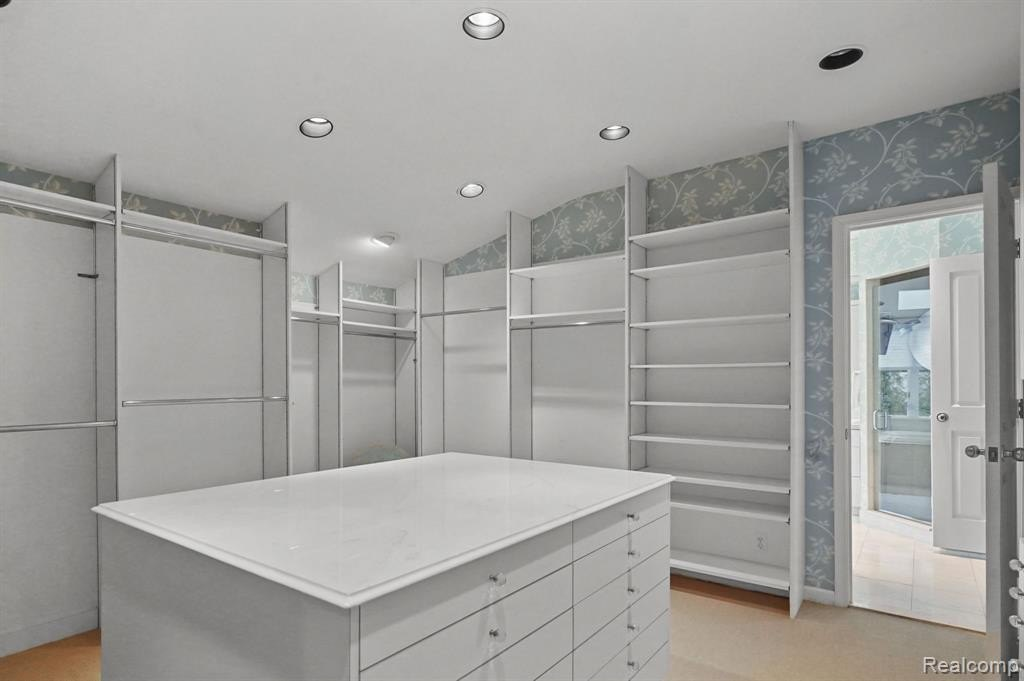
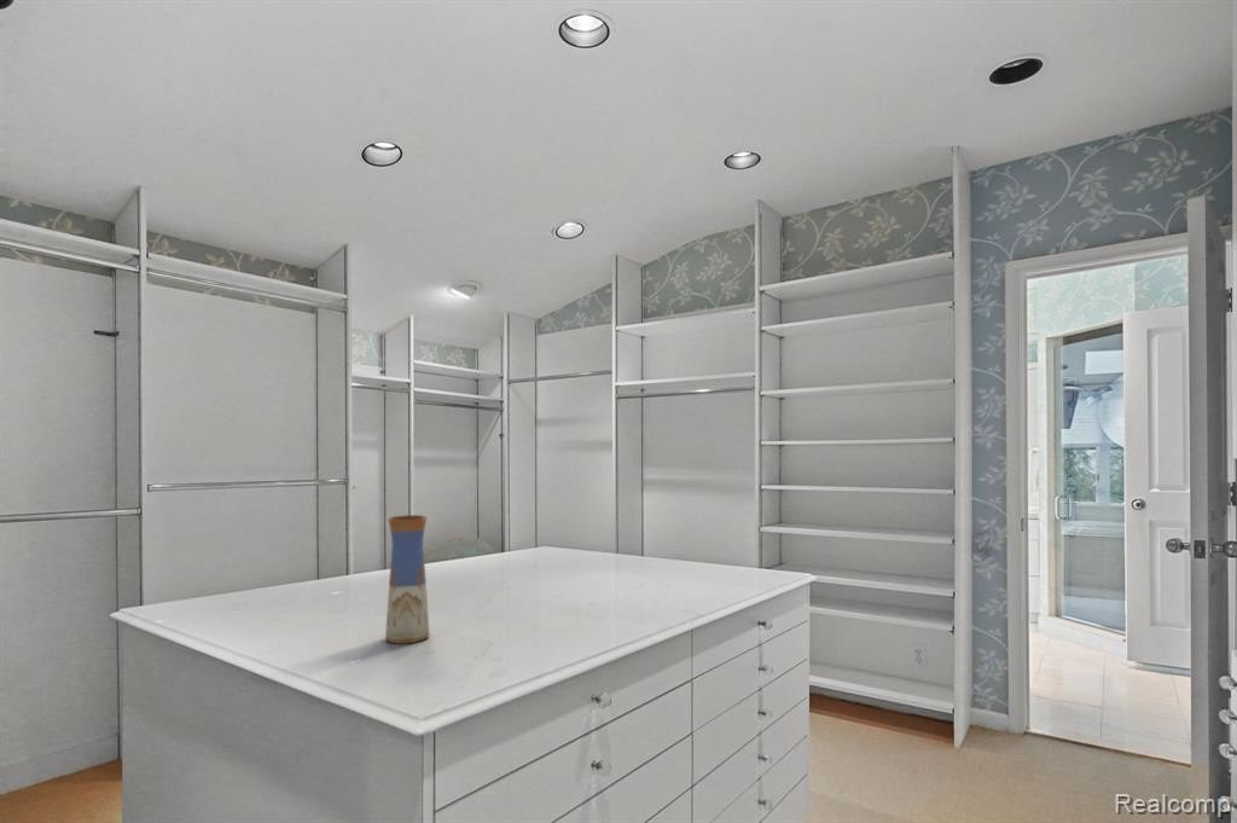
+ vase [384,514,431,645]
